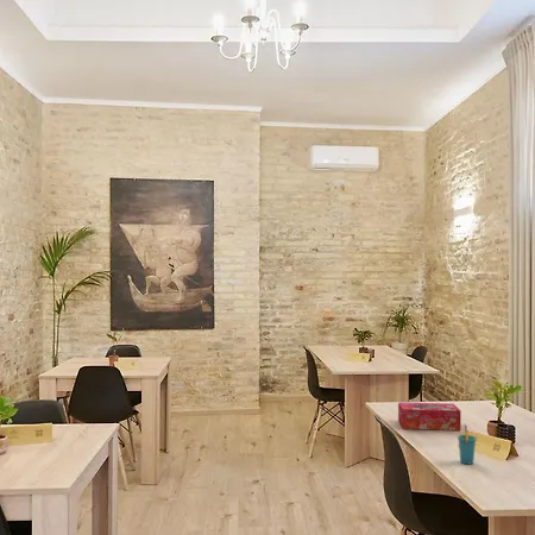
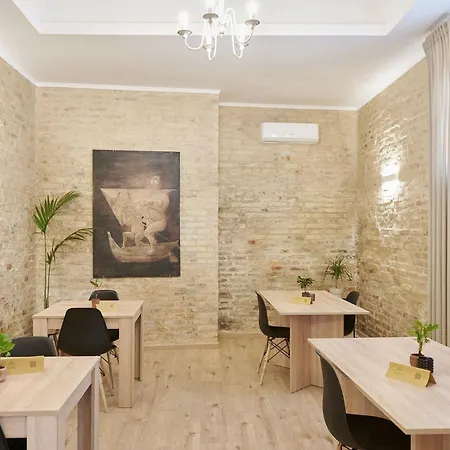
- tissue box [397,401,462,432]
- cup [457,422,478,465]
